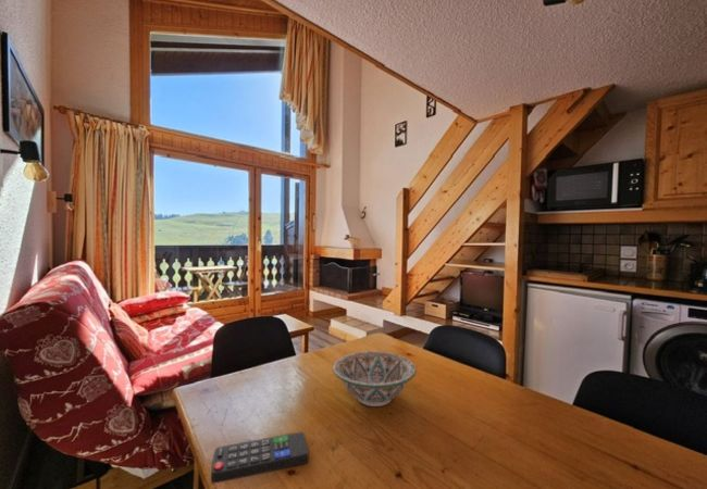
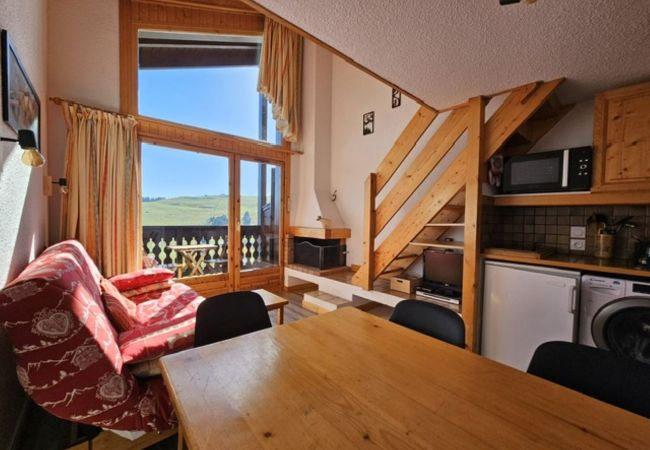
- remote control [210,431,309,485]
- decorative bowl [332,350,418,408]
